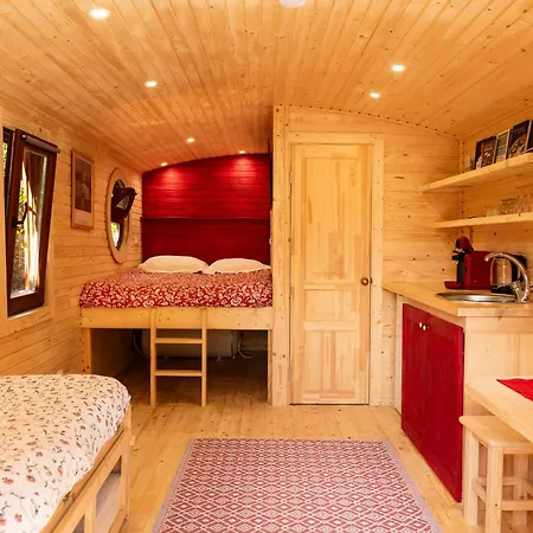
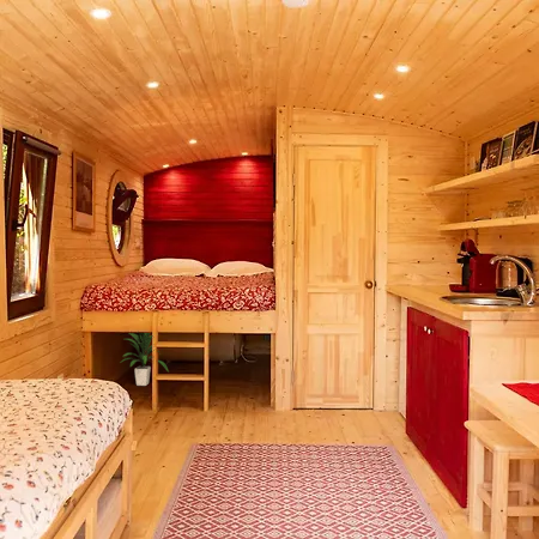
+ indoor plant [119,332,169,387]
